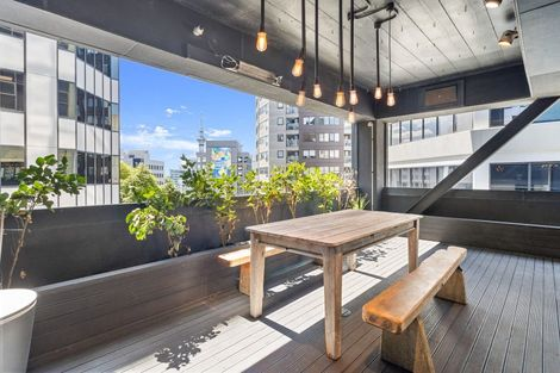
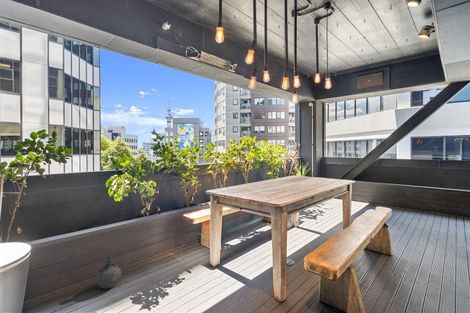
+ ceramic jug [95,256,122,290]
